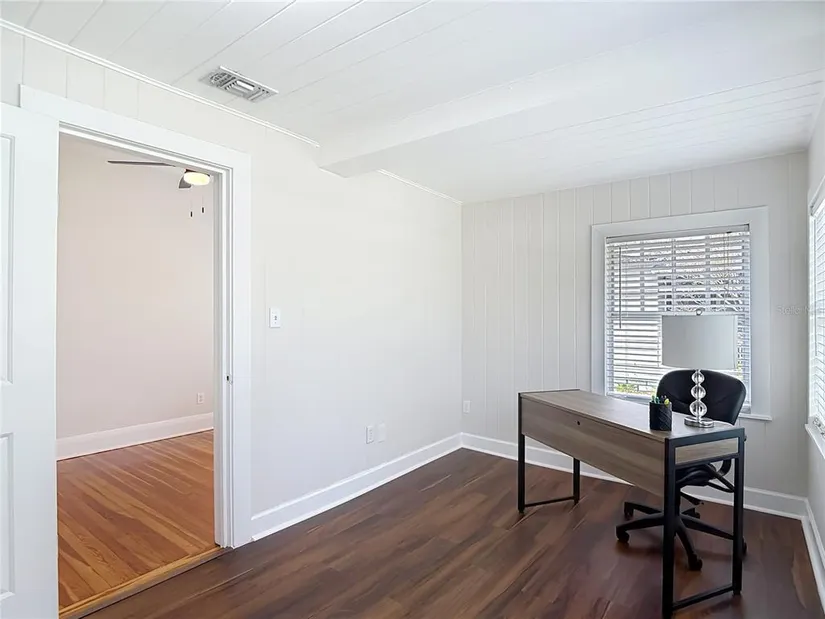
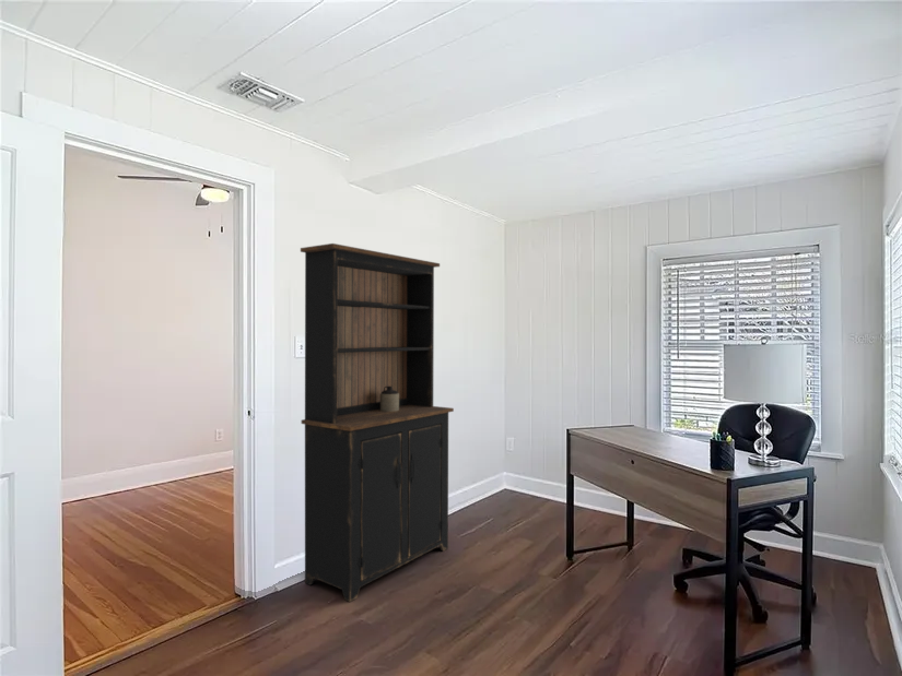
+ bookshelf [300,242,455,603]
